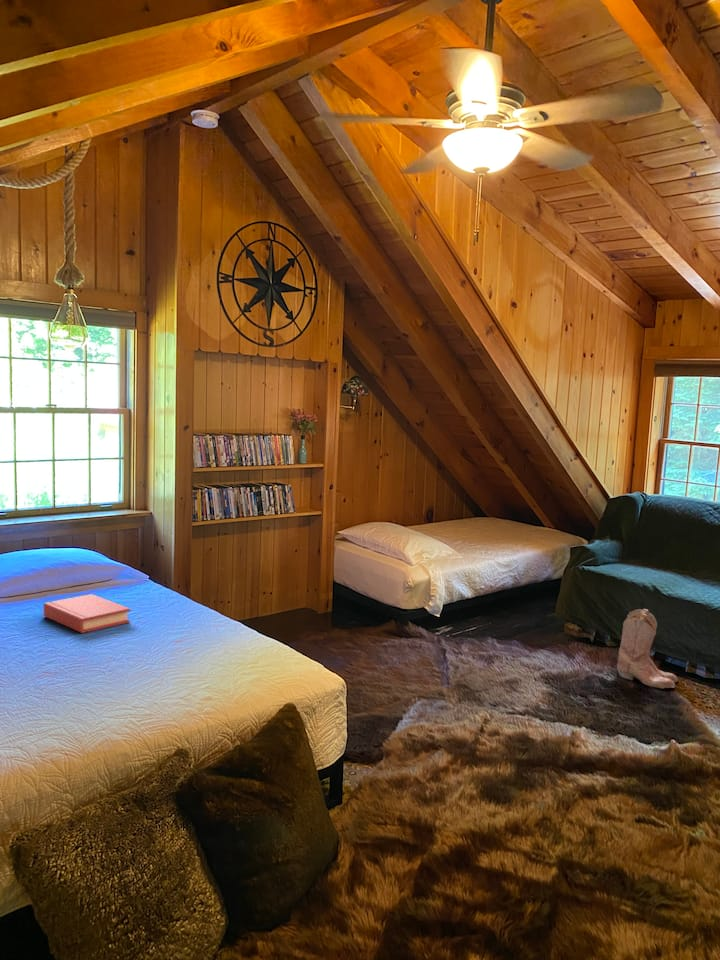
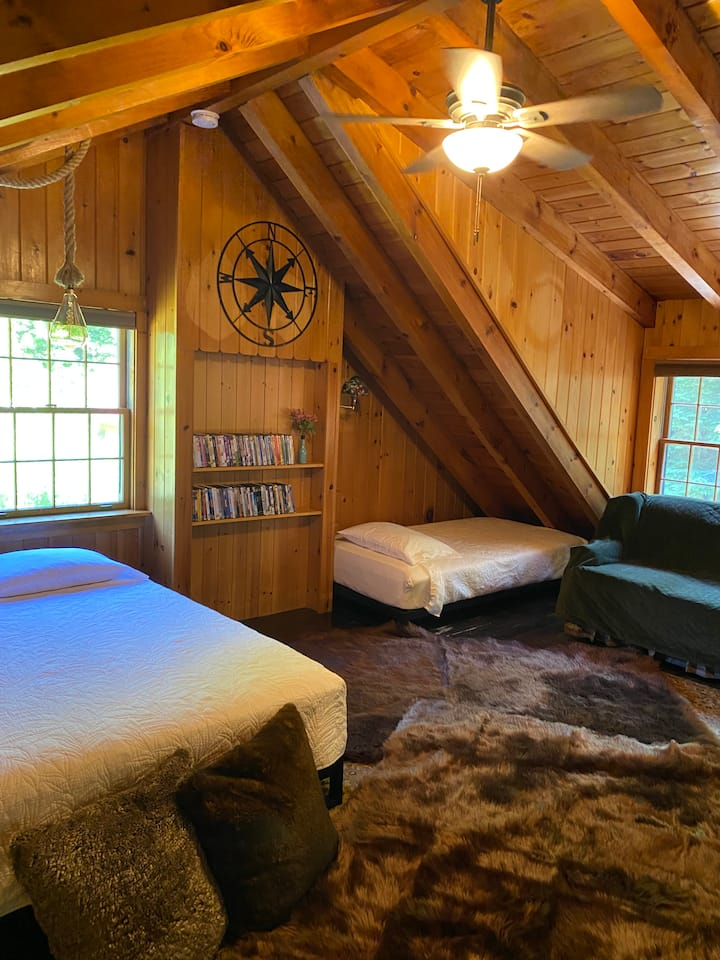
- hardback book [43,593,131,634]
- boots [616,608,679,689]
